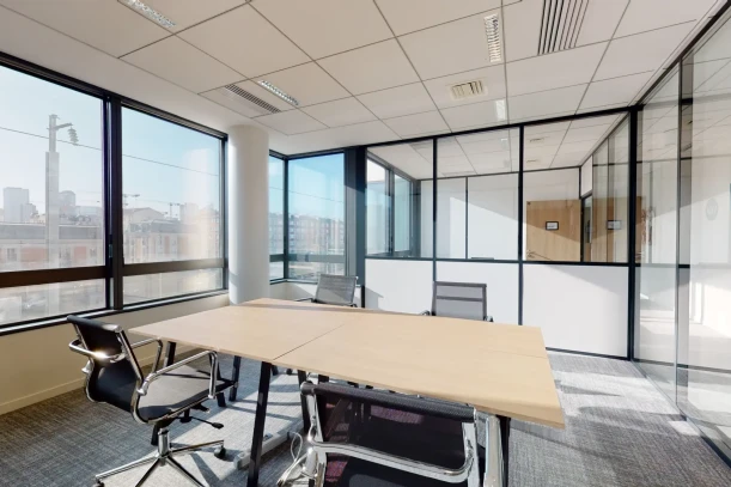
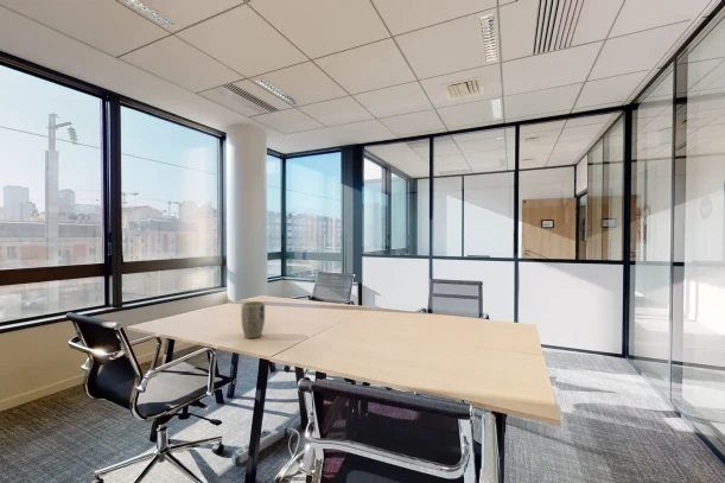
+ plant pot [240,300,266,339]
